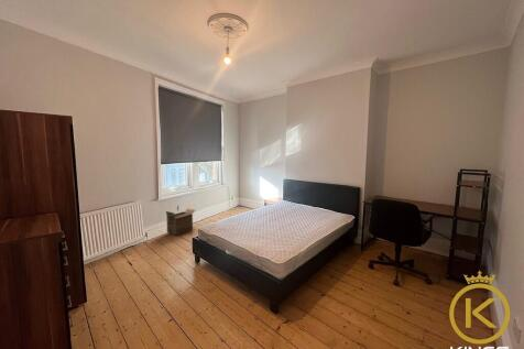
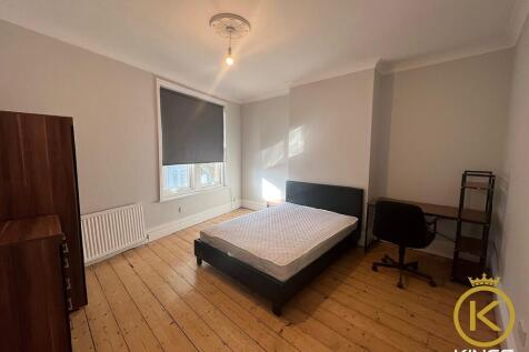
- cardboard box [165,208,196,236]
